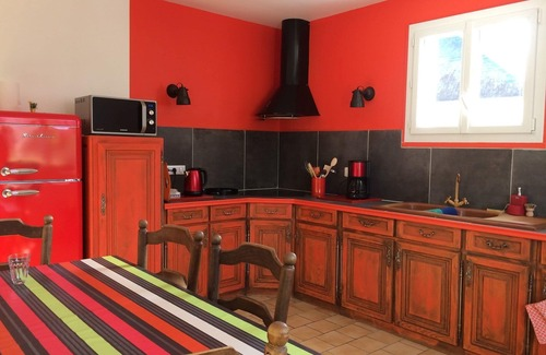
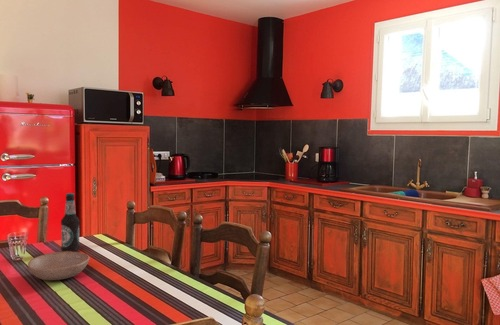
+ bottle [60,192,81,252]
+ bowl [27,251,90,281]
